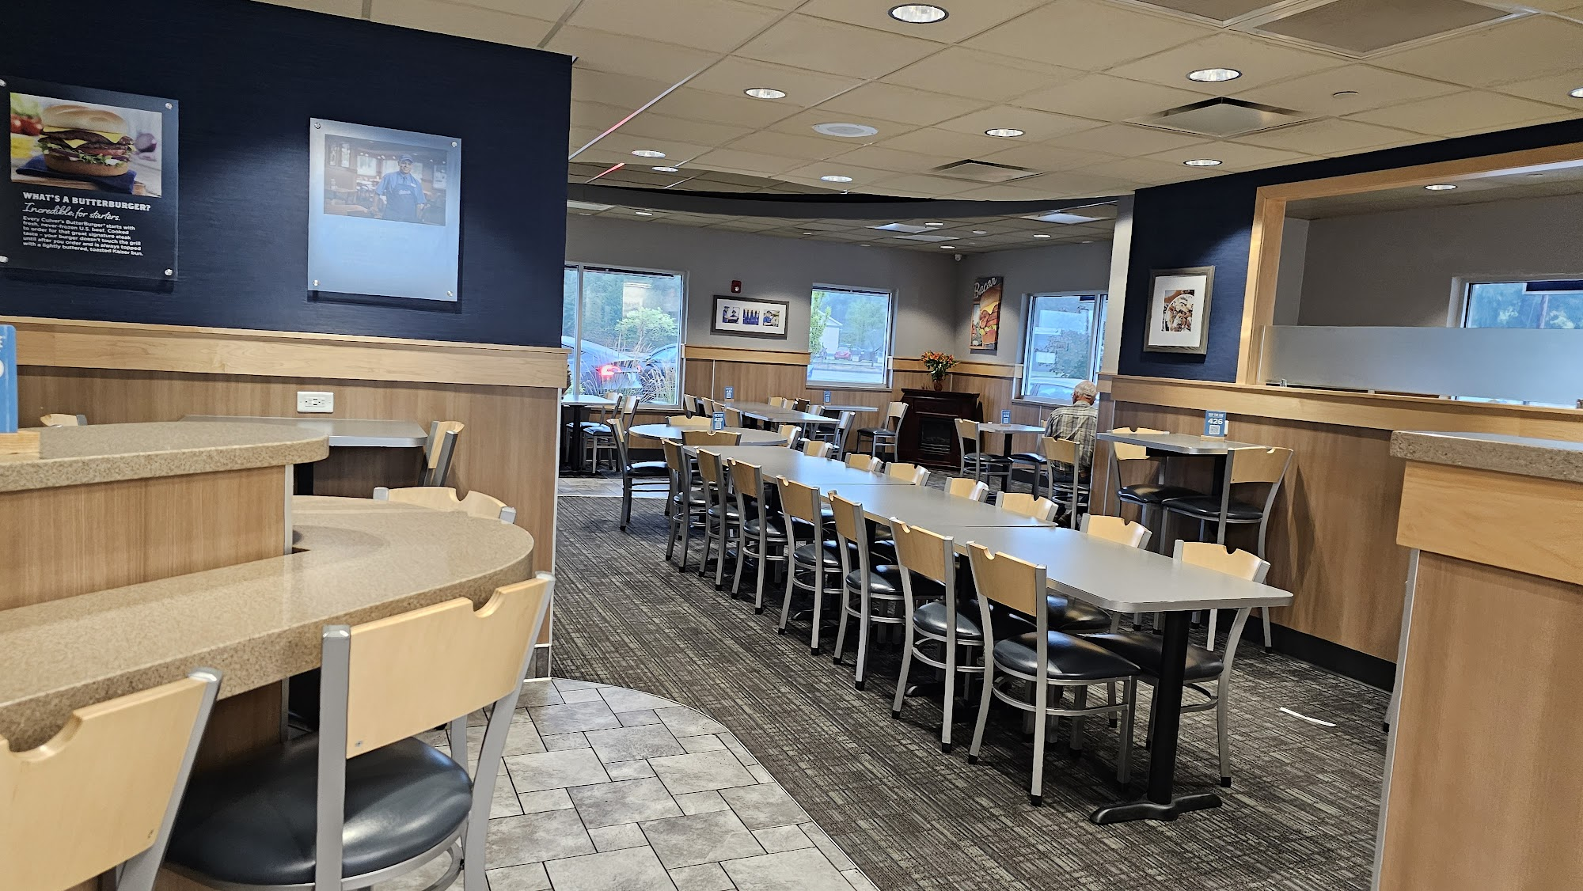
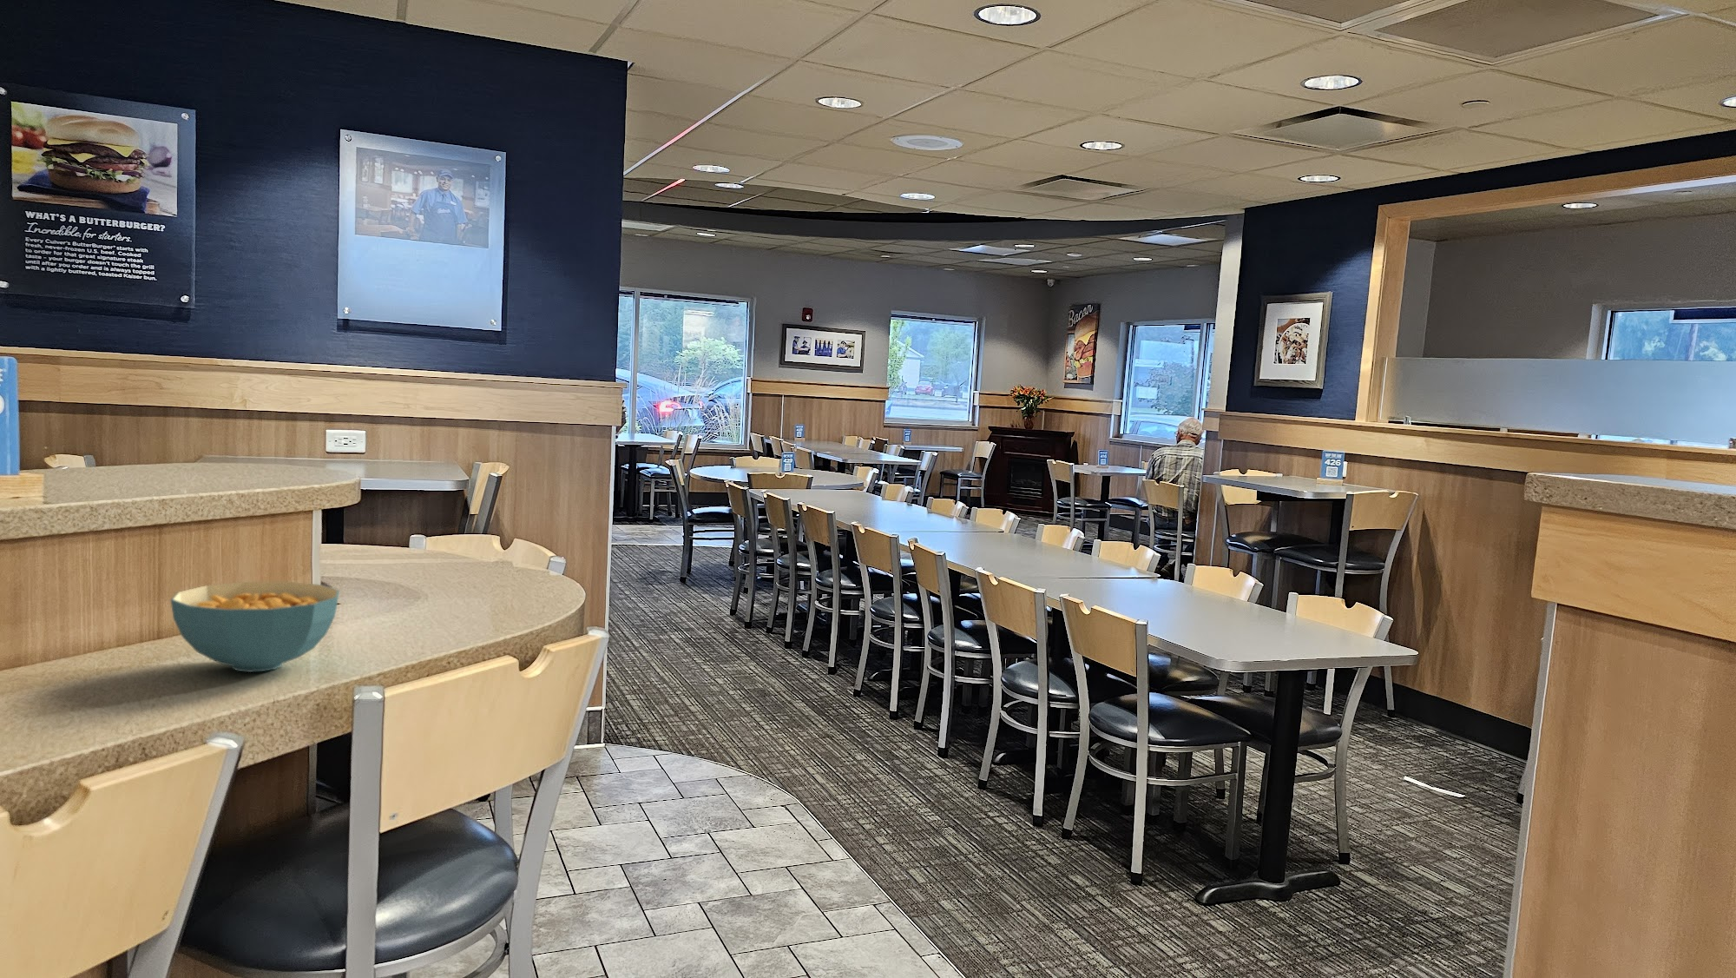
+ cereal bowl [170,581,340,673]
